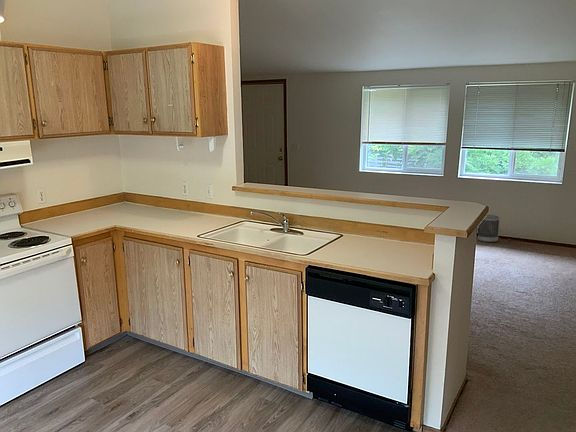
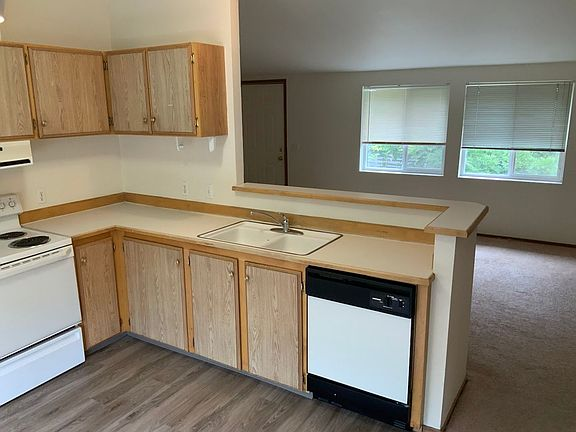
- wastebasket [477,214,501,243]
